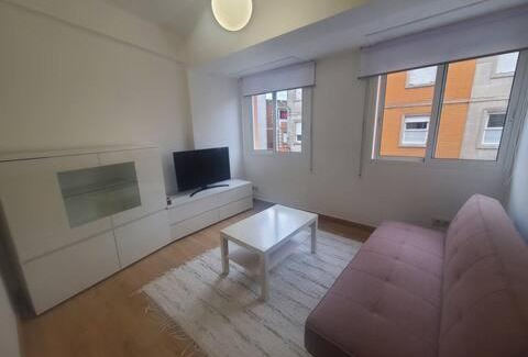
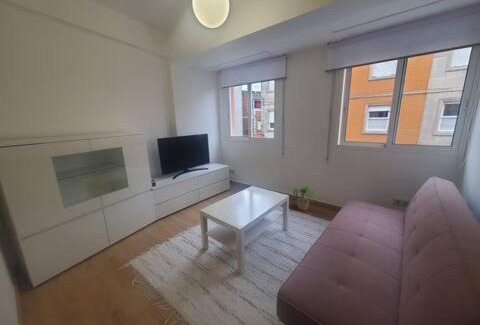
+ potted plant [289,185,315,211]
